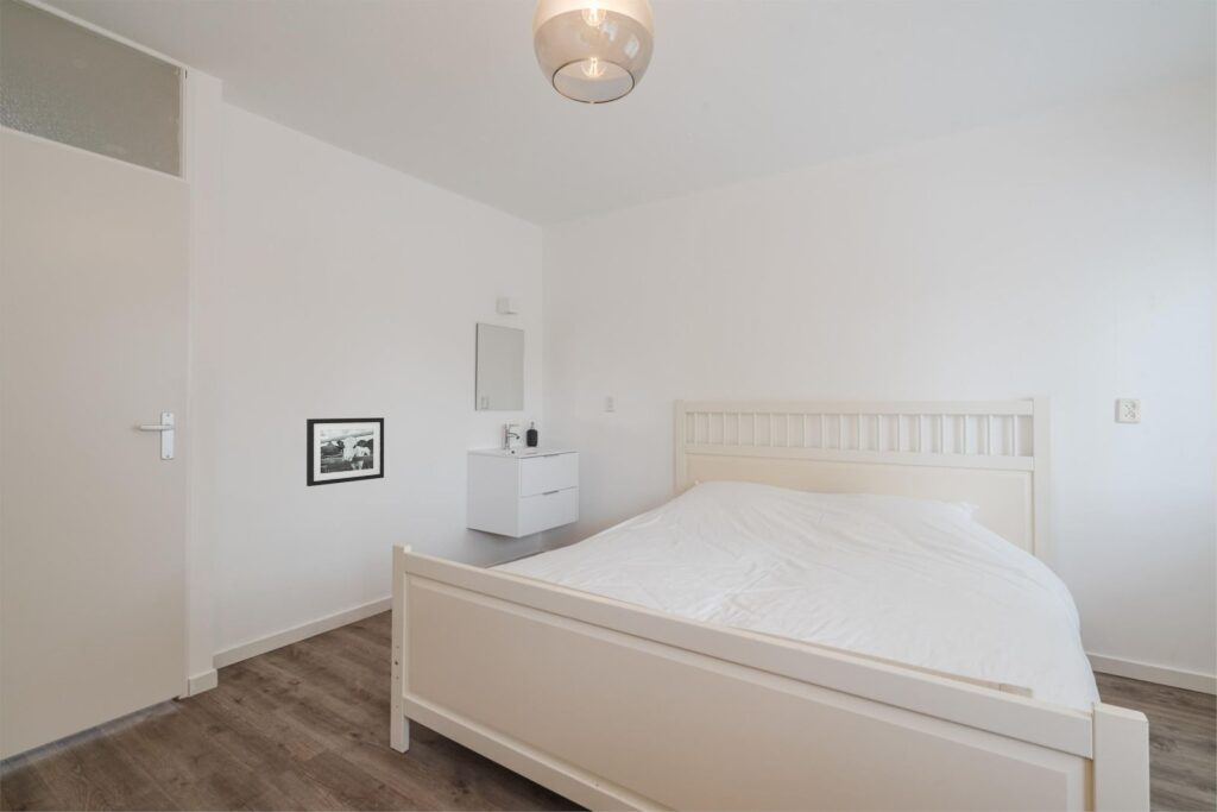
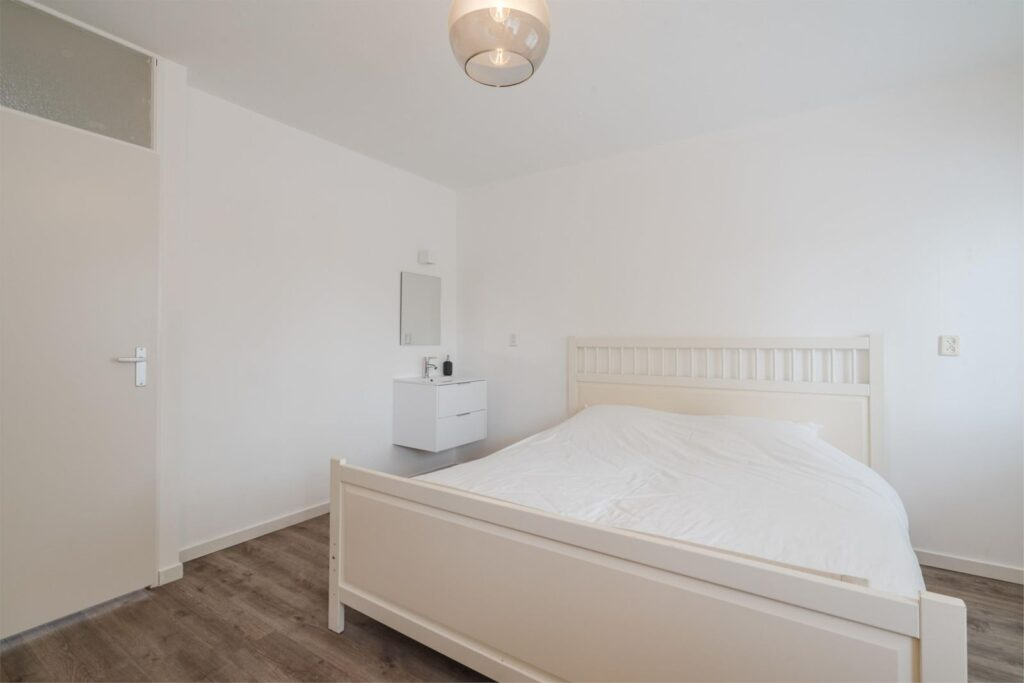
- picture frame [305,416,385,487]
